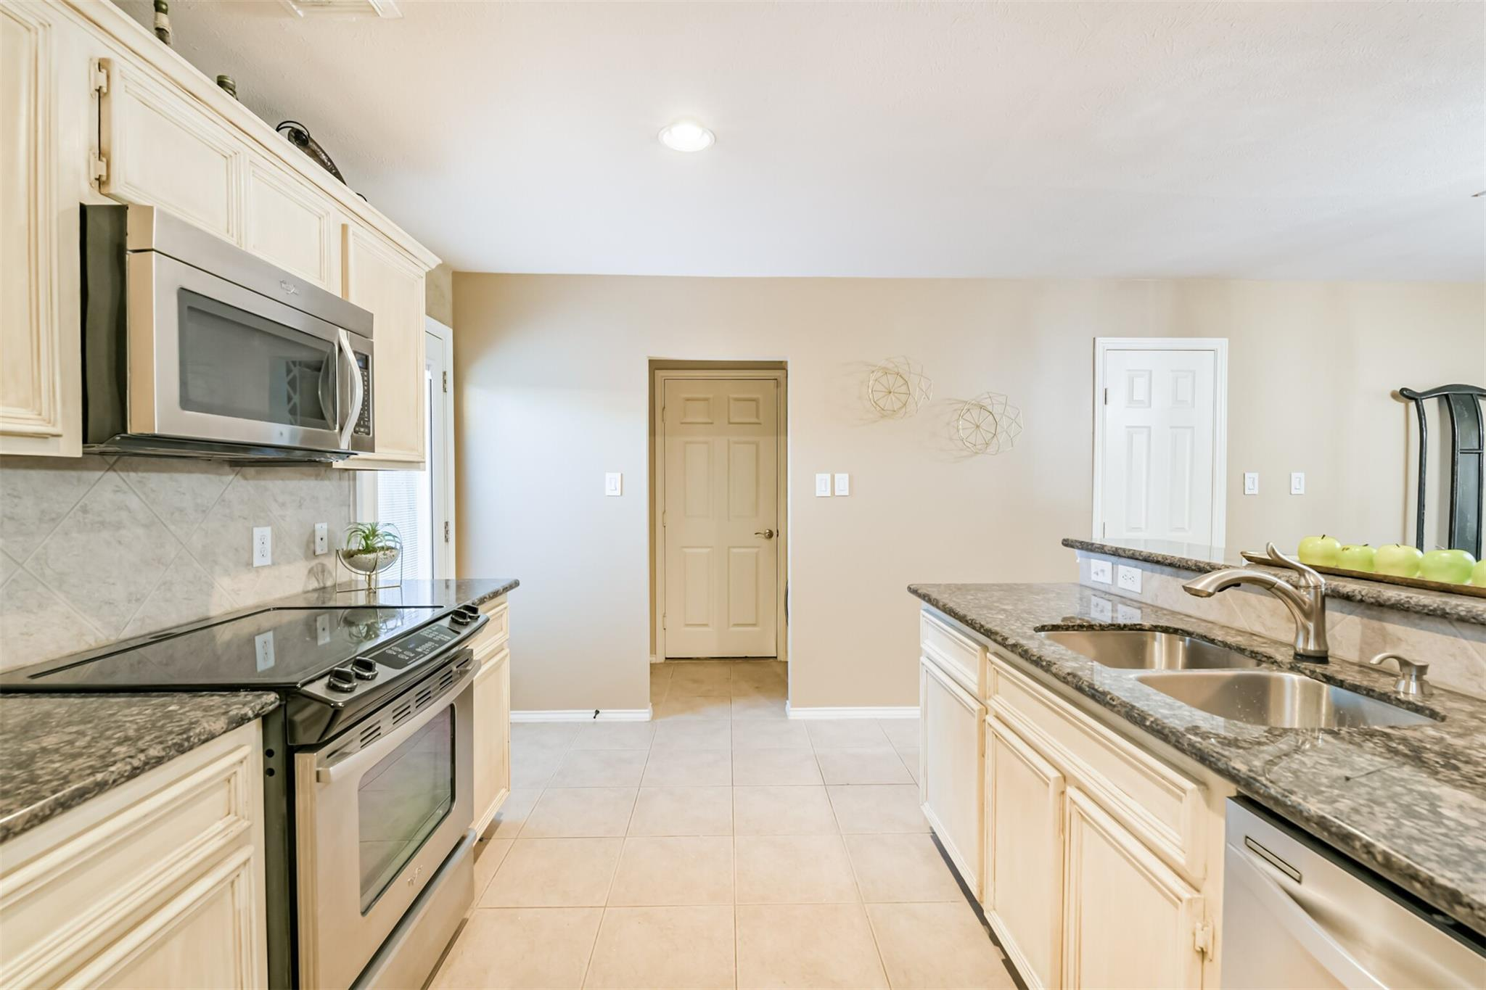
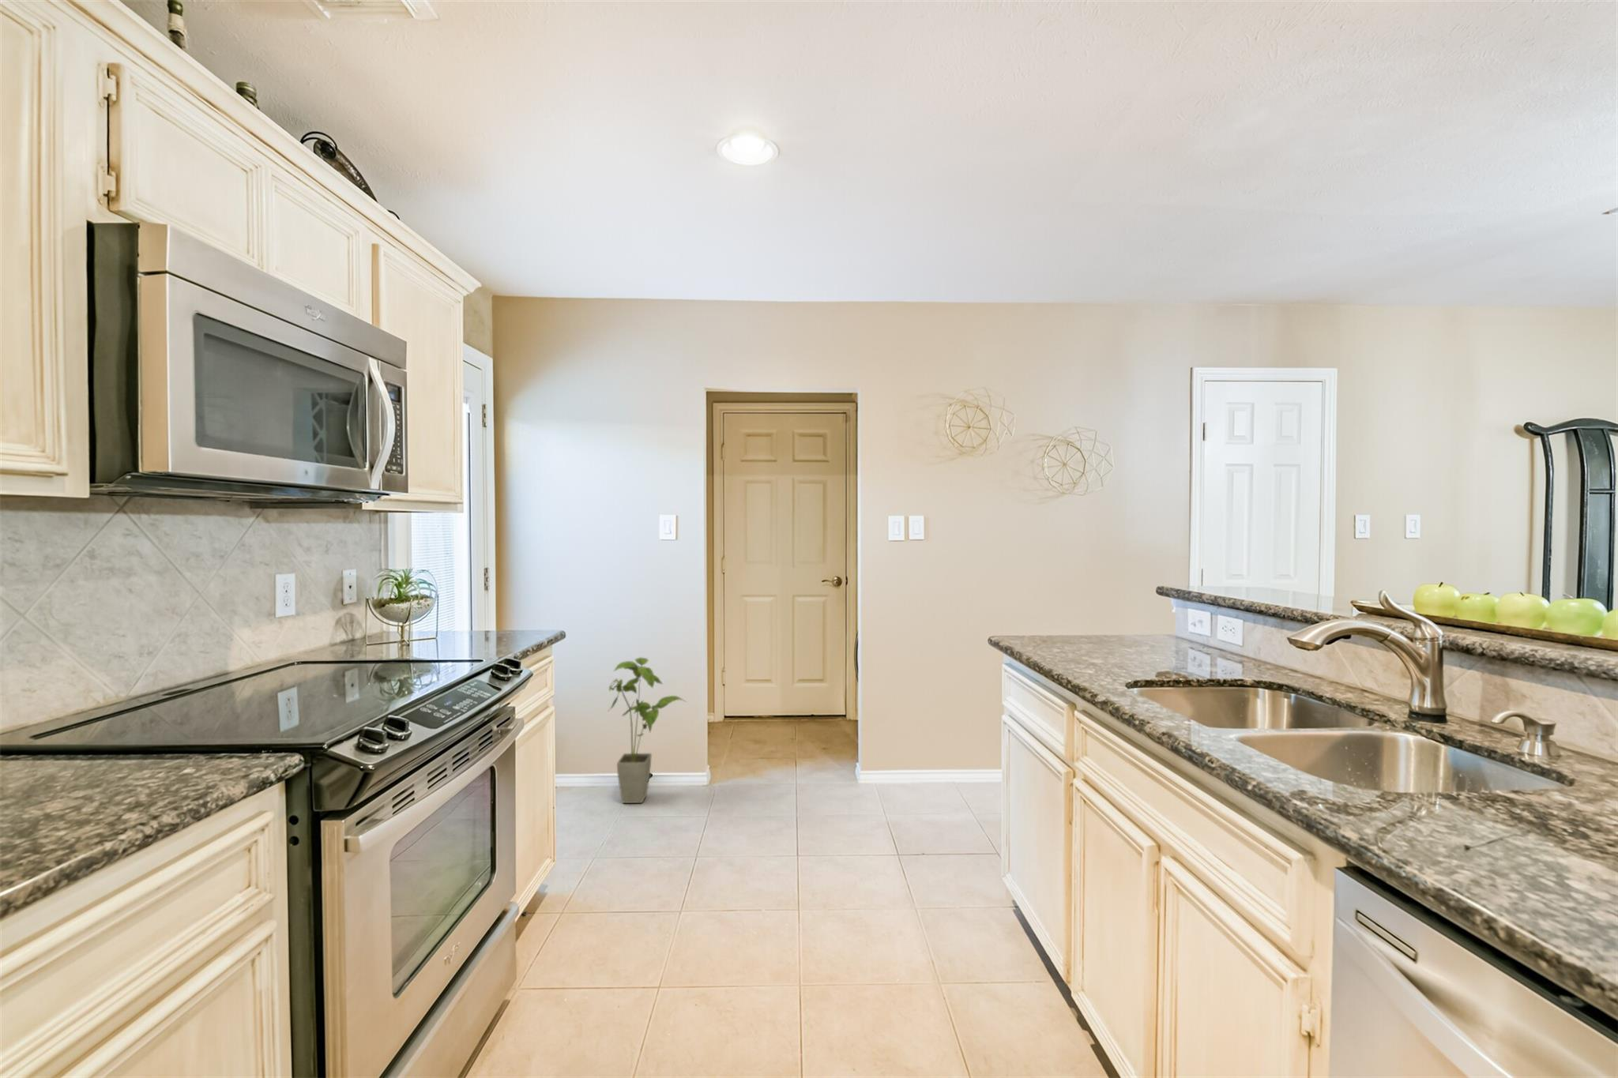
+ house plant [608,656,687,804]
